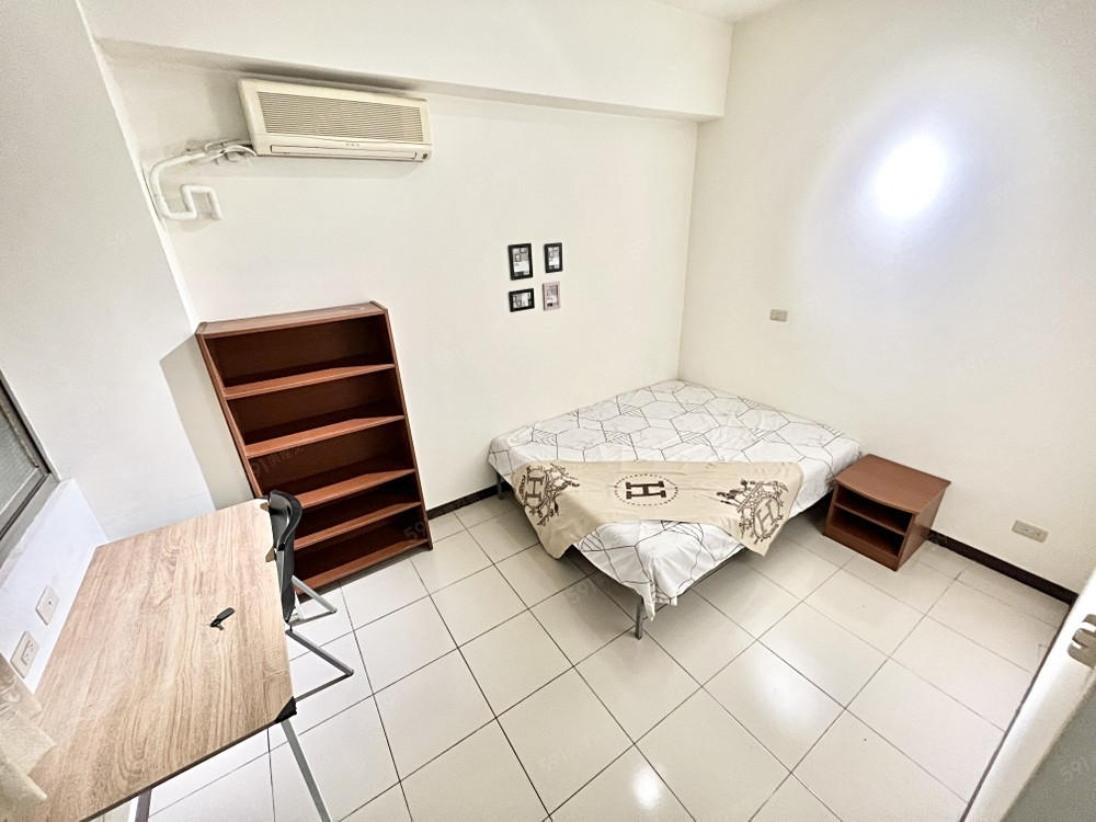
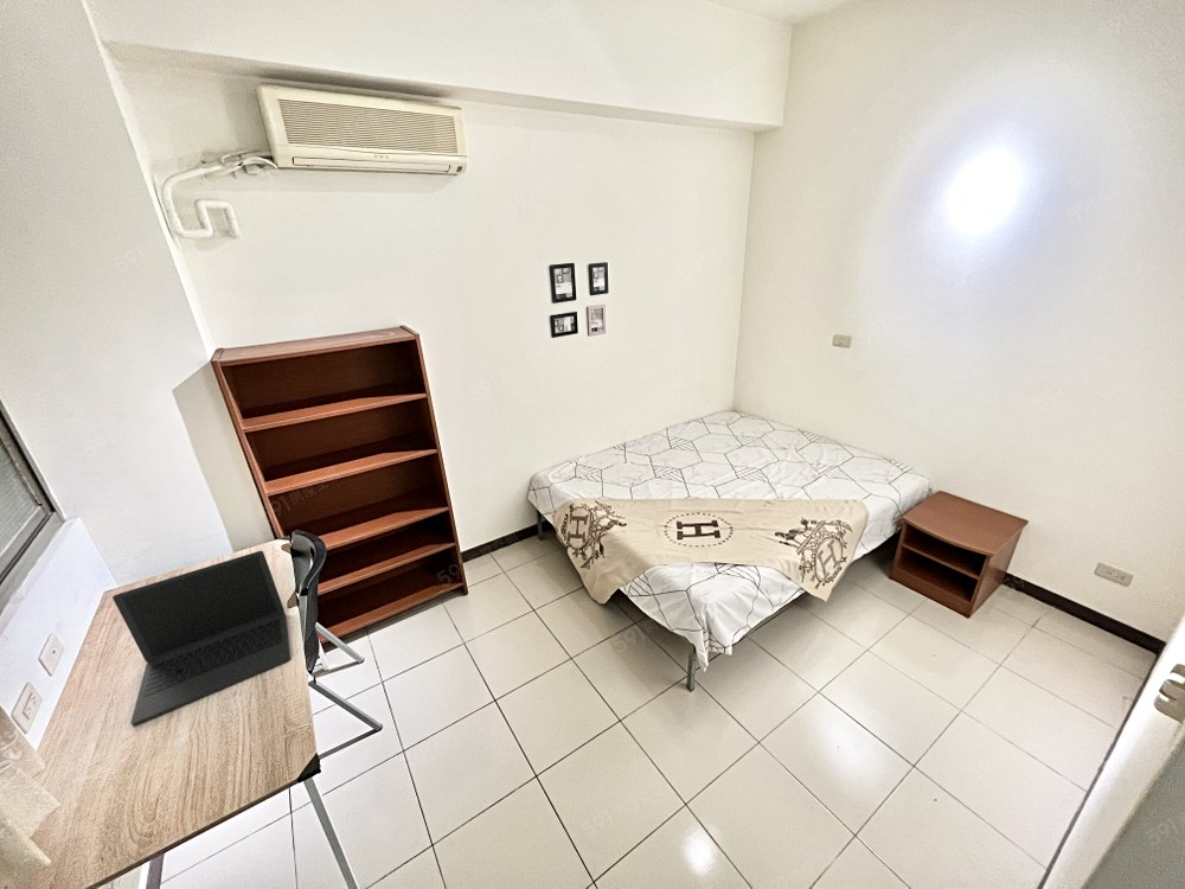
+ laptop [111,550,292,727]
